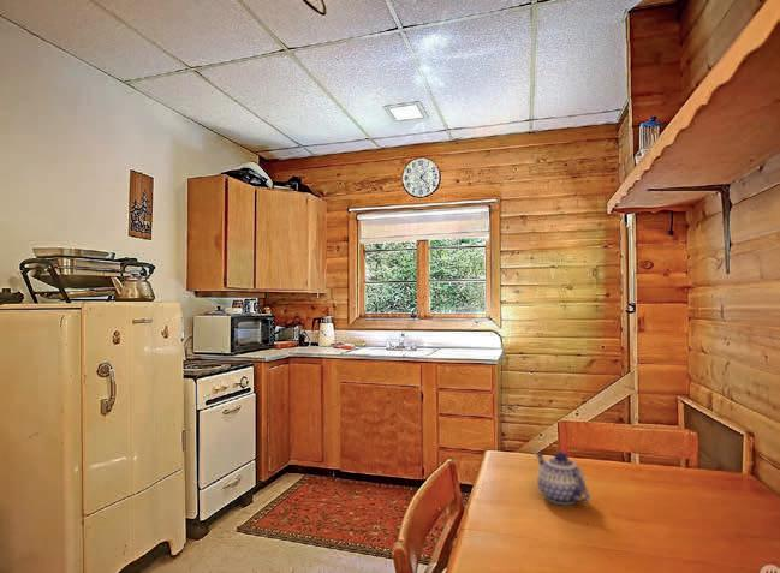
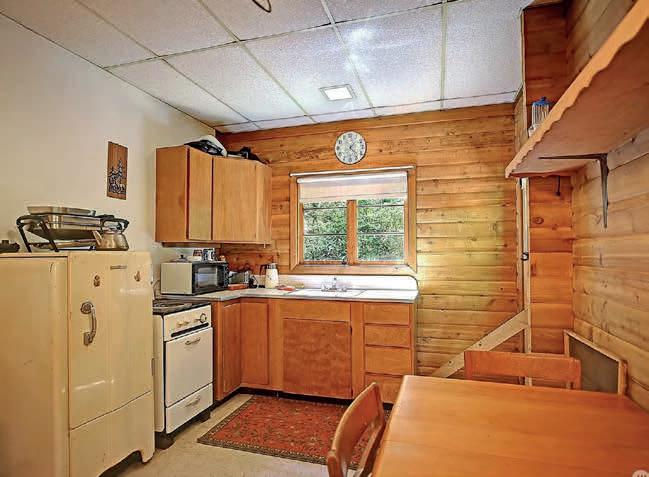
- teapot [535,450,591,506]
